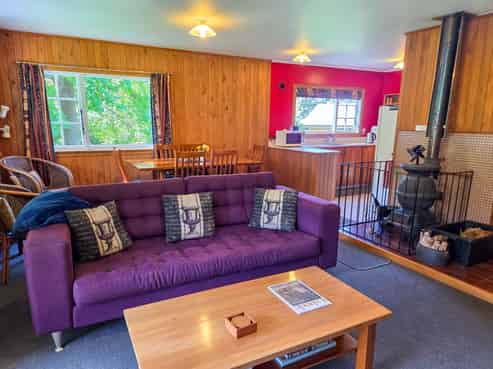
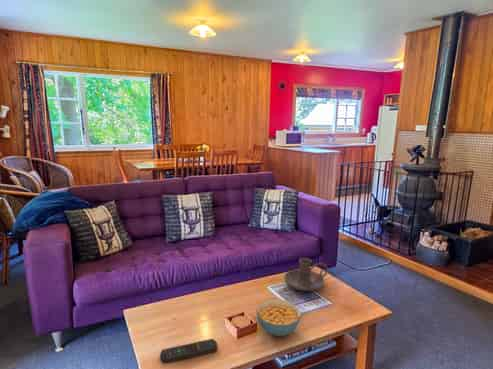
+ cereal bowl [255,299,302,337]
+ remote control [159,338,218,365]
+ candle holder [283,257,329,292]
